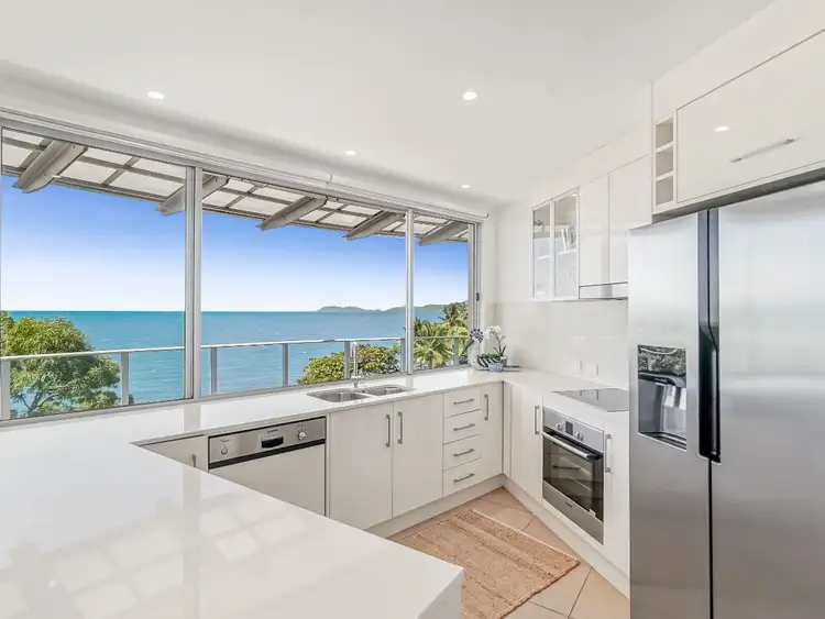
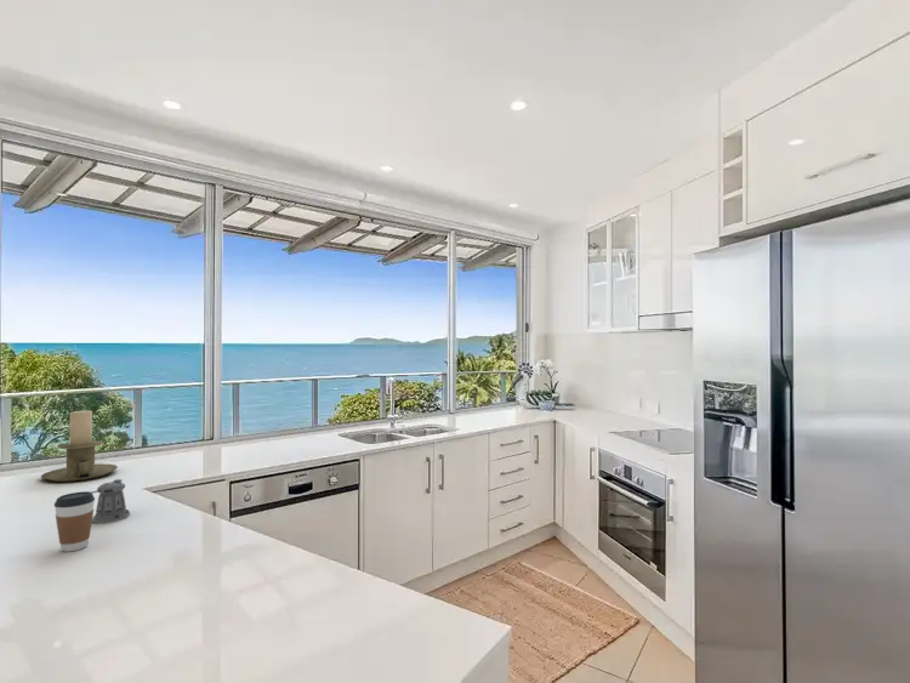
+ pepper shaker [90,478,131,525]
+ candle holder [40,410,119,483]
+ coffee cup [53,490,96,553]
